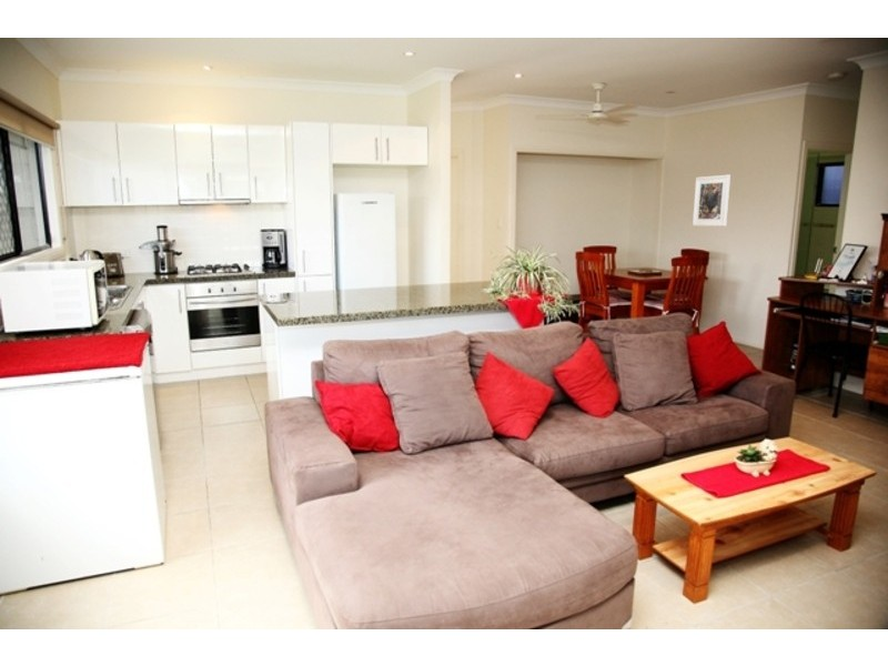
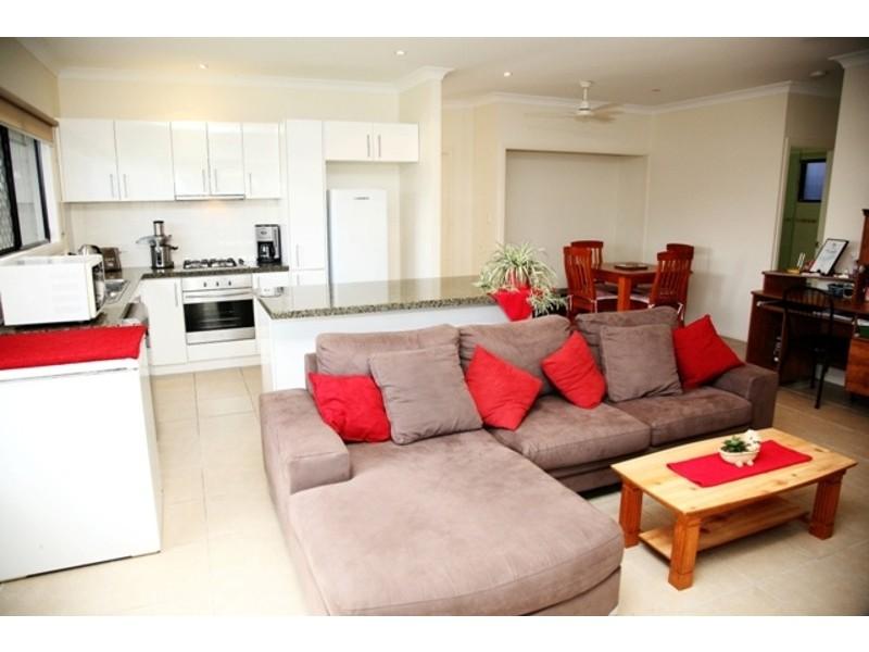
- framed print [692,174,731,228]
